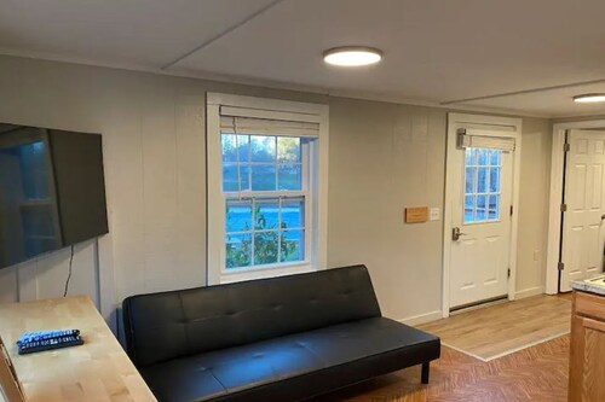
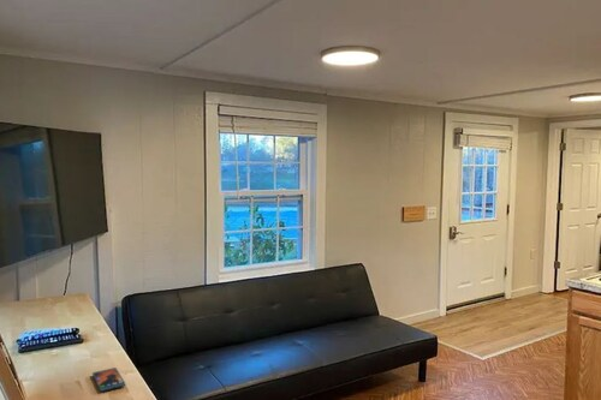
+ smartphone [91,366,126,393]
